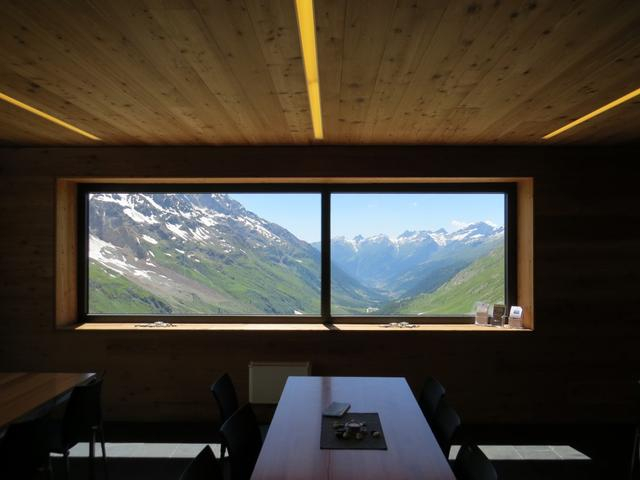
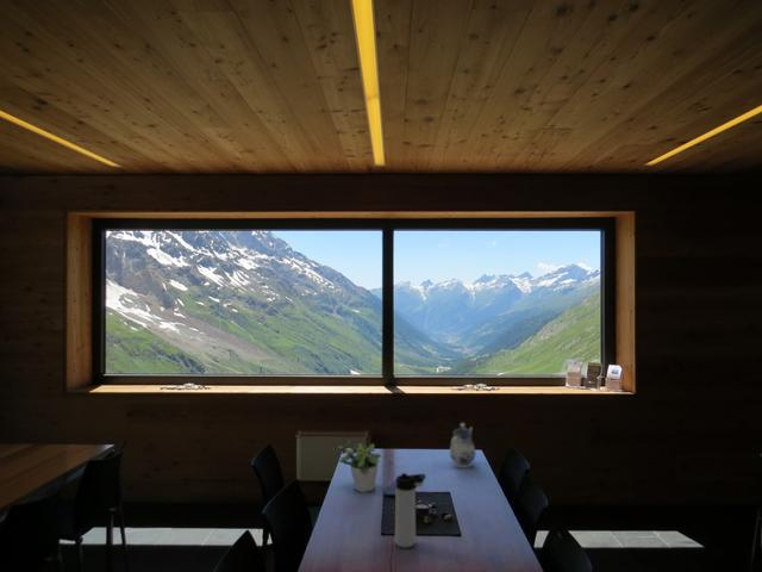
+ thermos bottle [394,472,427,549]
+ teapot [449,422,476,470]
+ potted plant [336,440,382,493]
